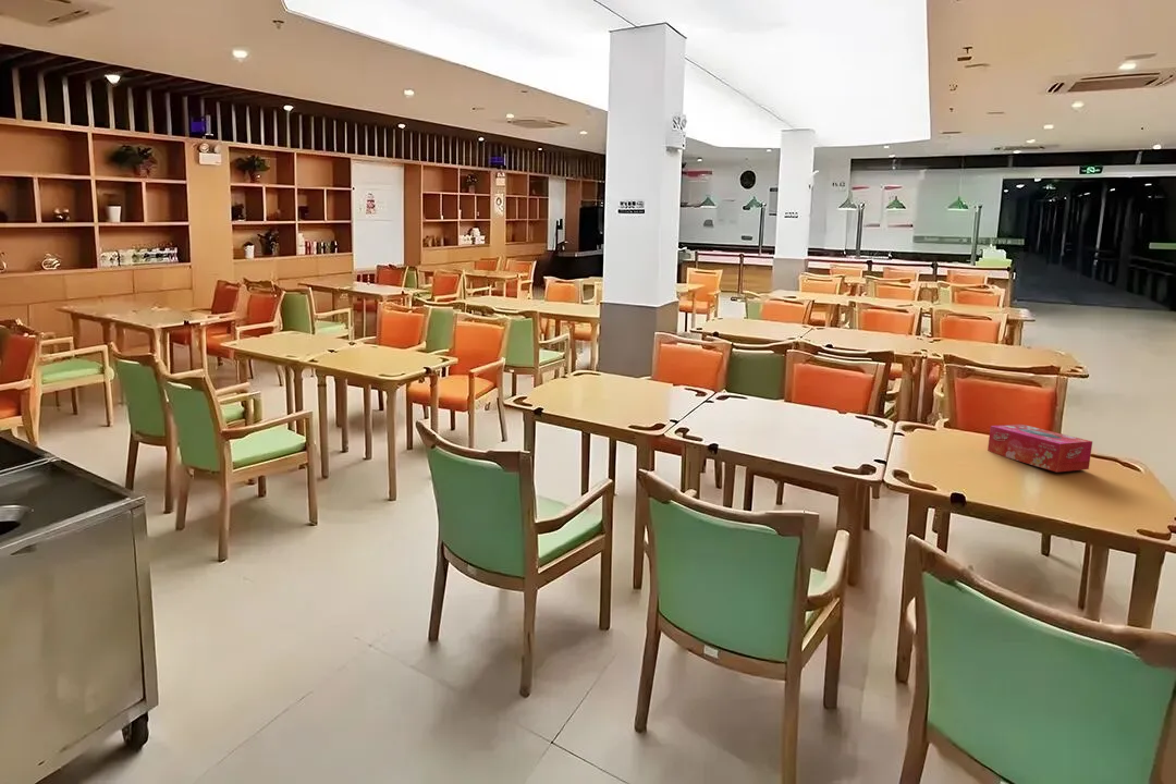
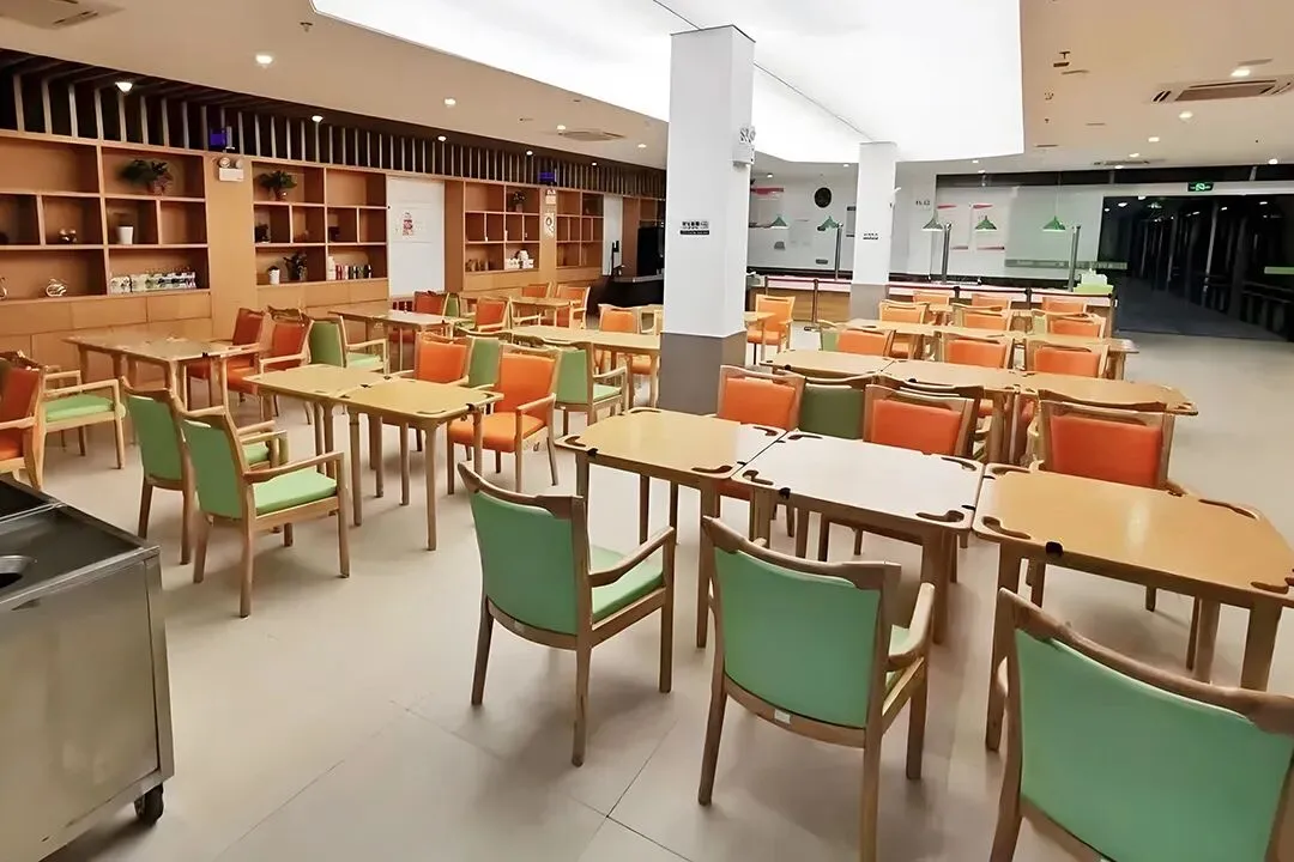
- tissue box [987,424,1093,473]
